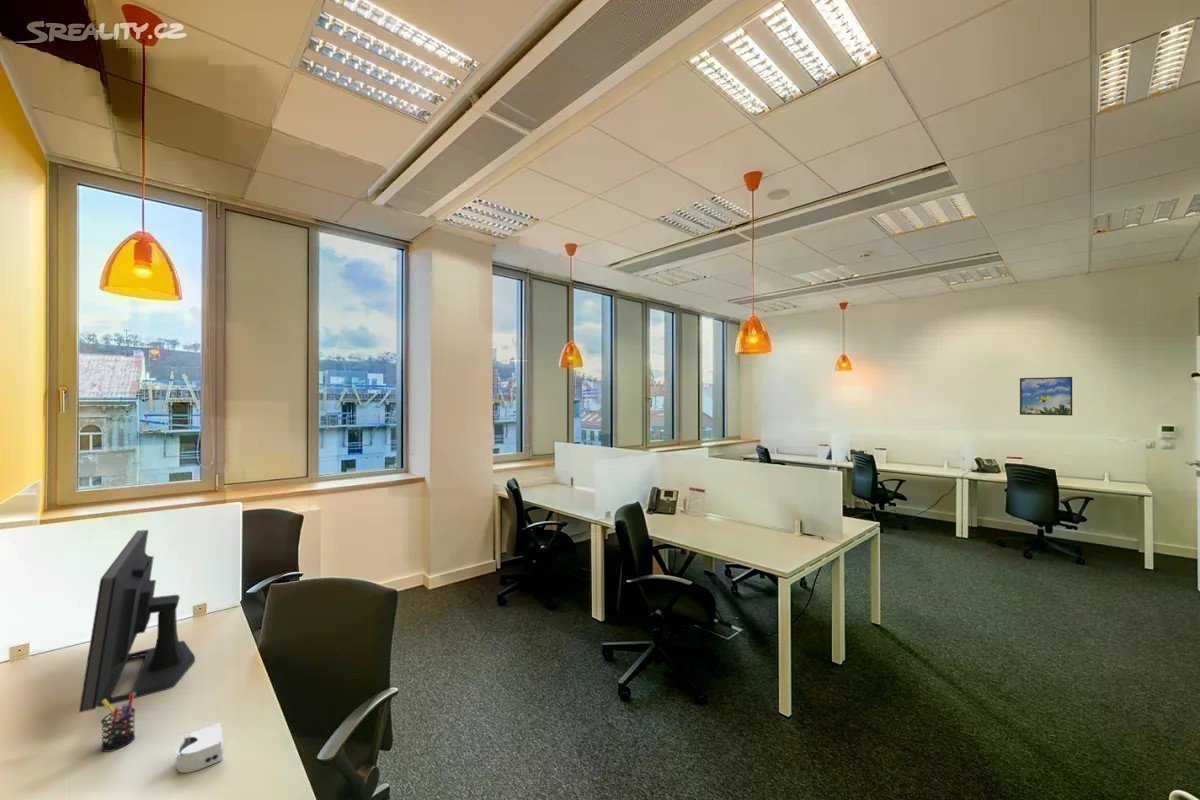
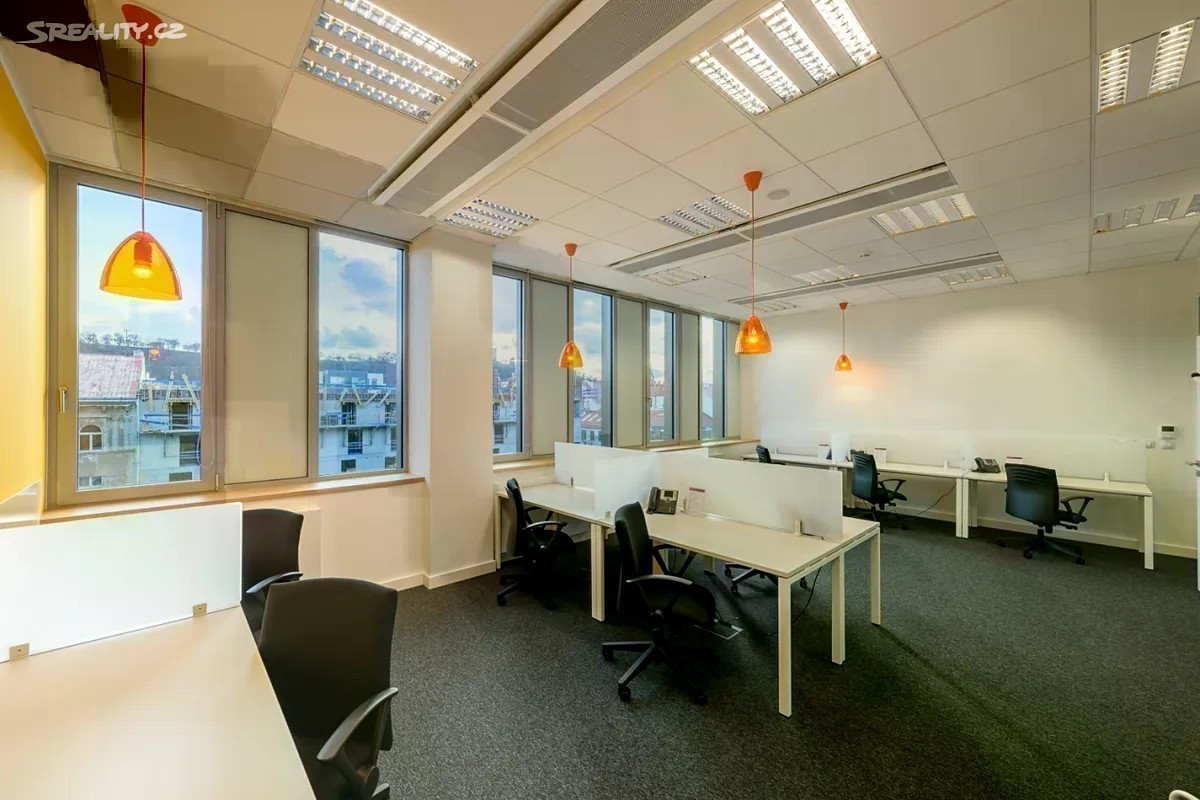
- computer mouse [175,722,224,774]
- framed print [1019,376,1073,417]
- pen holder [100,692,136,753]
- monitor [78,529,196,713]
